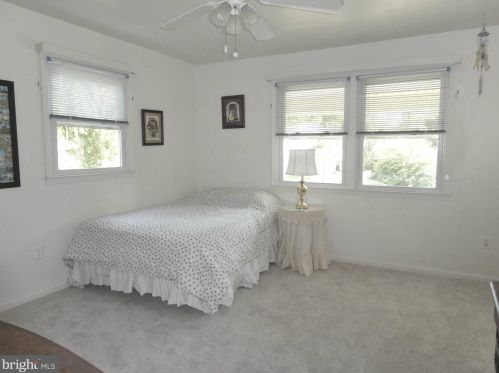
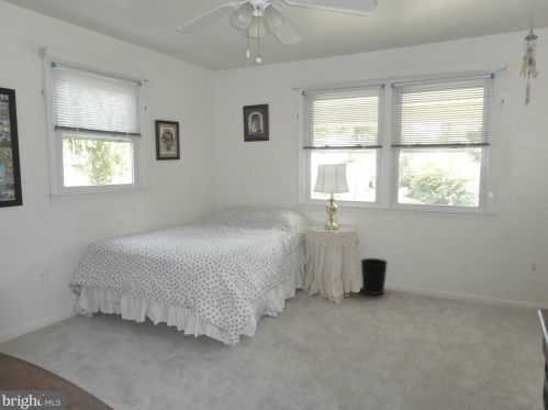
+ wastebasket [359,257,389,296]
